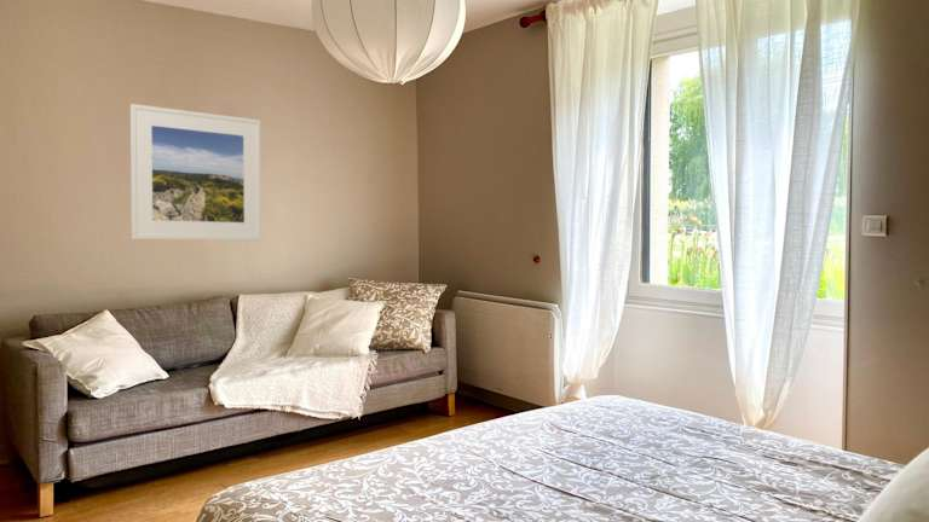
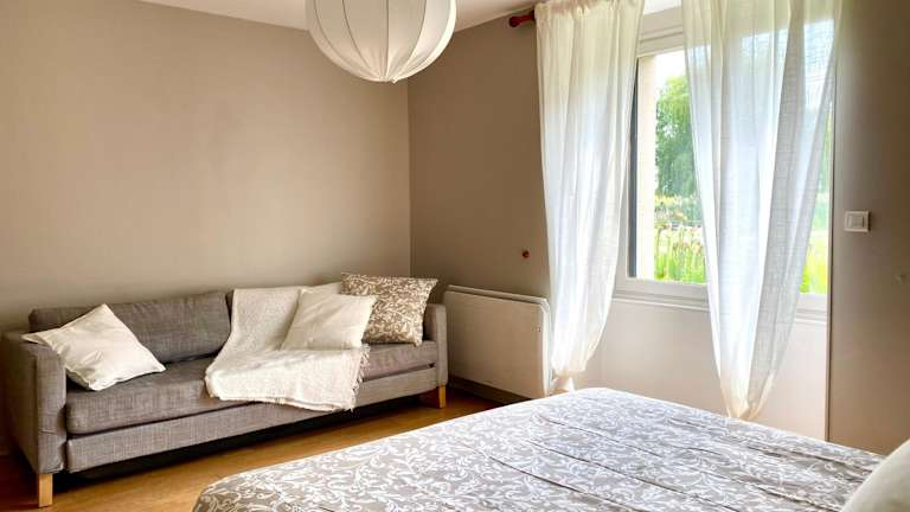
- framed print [129,103,262,242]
